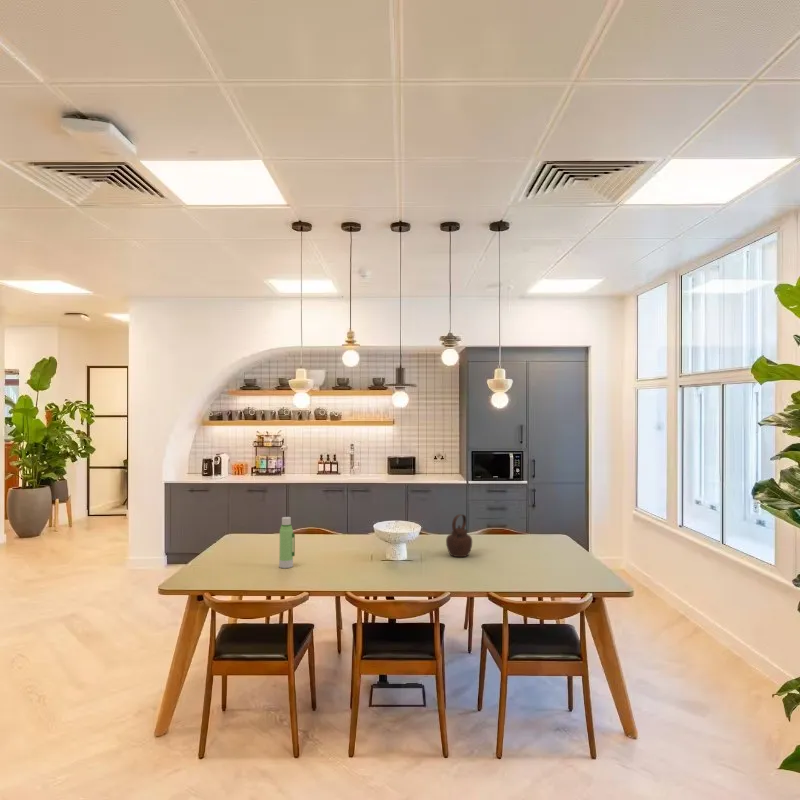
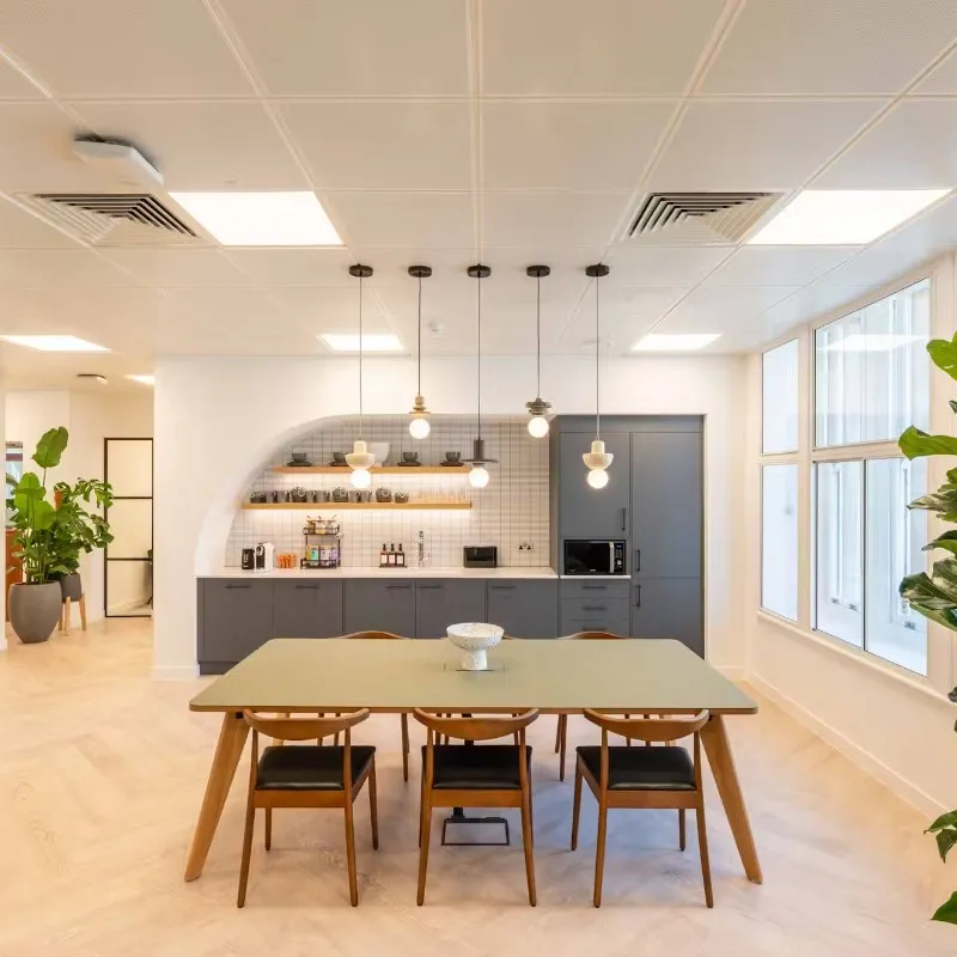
- teapot [445,513,473,558]
- water bottle [278,516,296,569]
